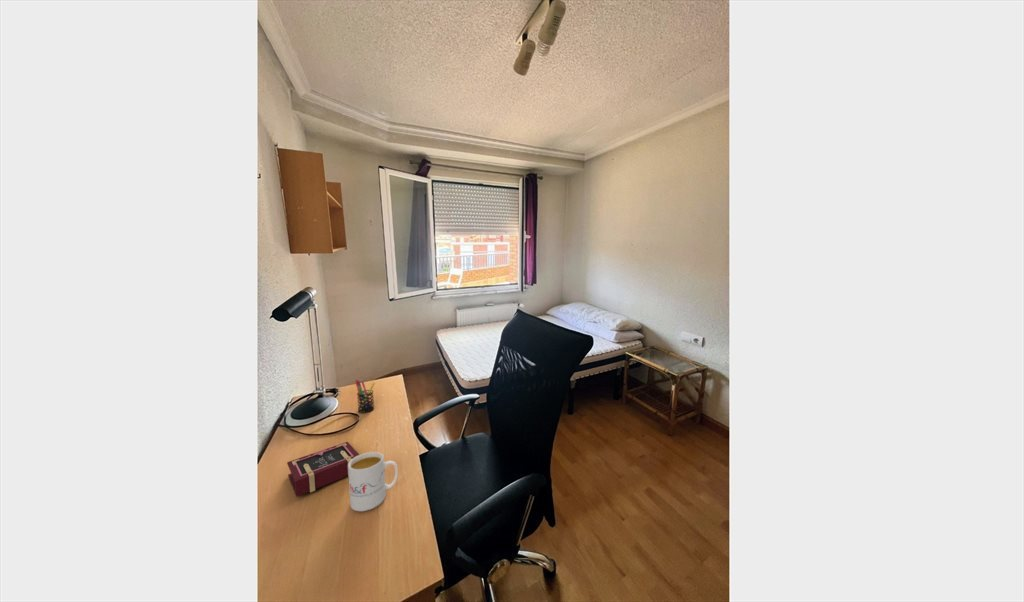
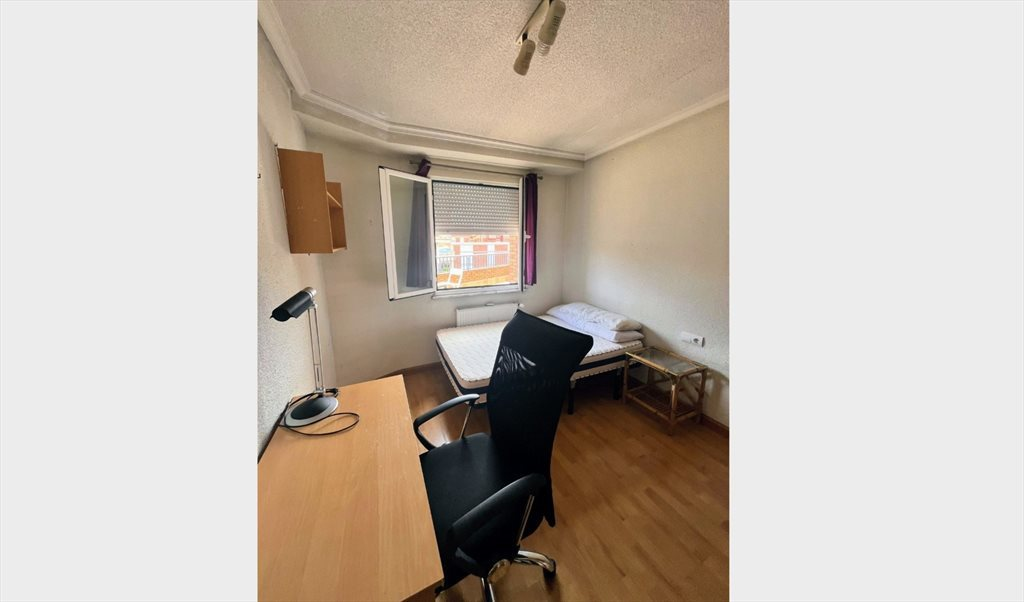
- book [286,441,360,498]
- pen holder [355,379,376,414]
- mug [348,451,399,512]
